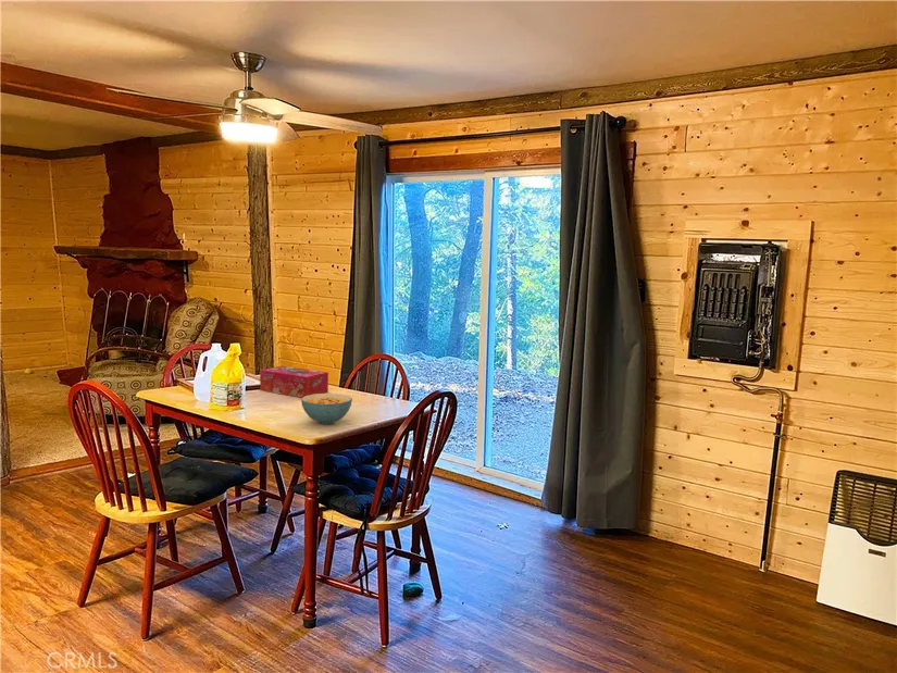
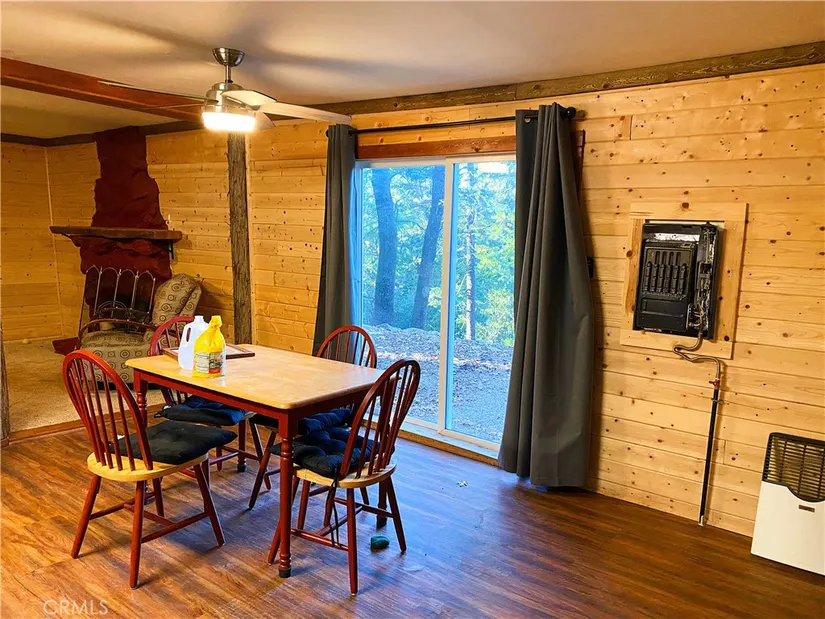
- tissue box [259,365,329,398]
- cereal bowl [300,392,353,425]
